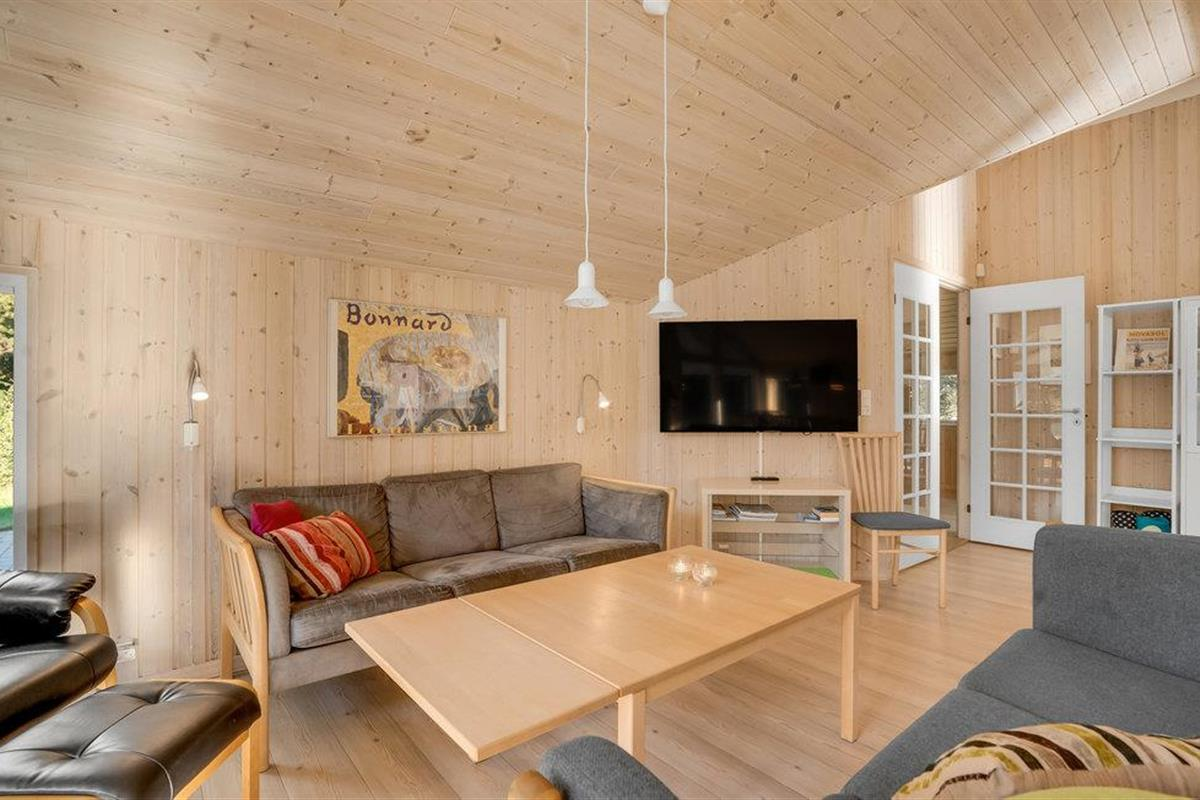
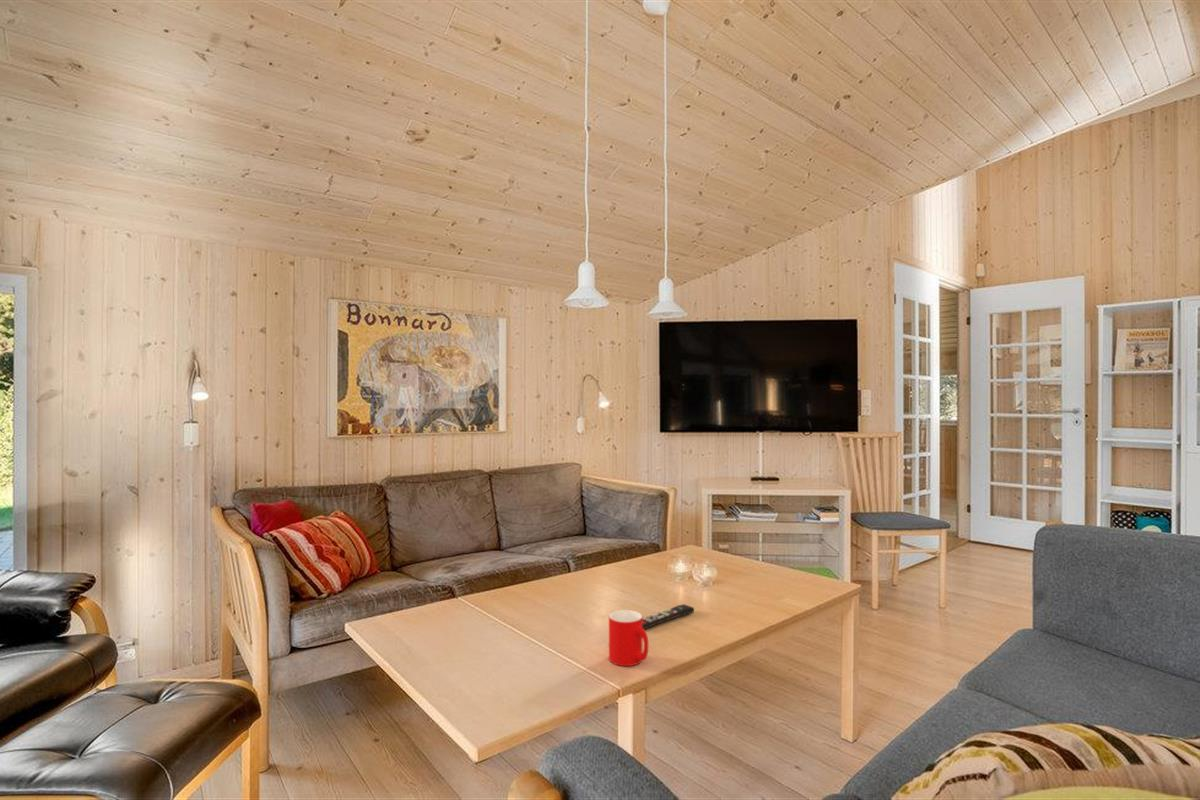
+ remote control [642,603,695,630]
+ cup [608,609,649,667]
